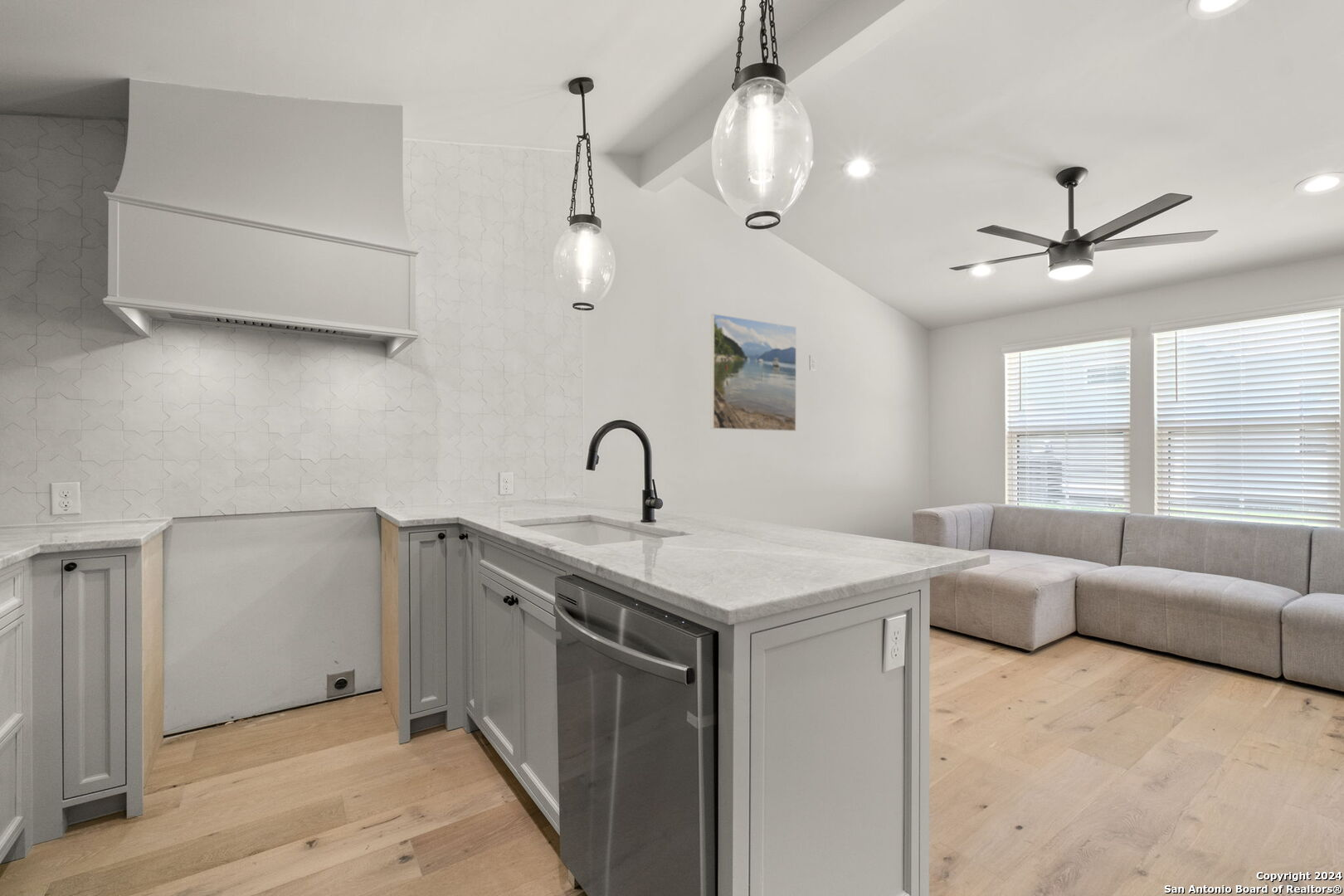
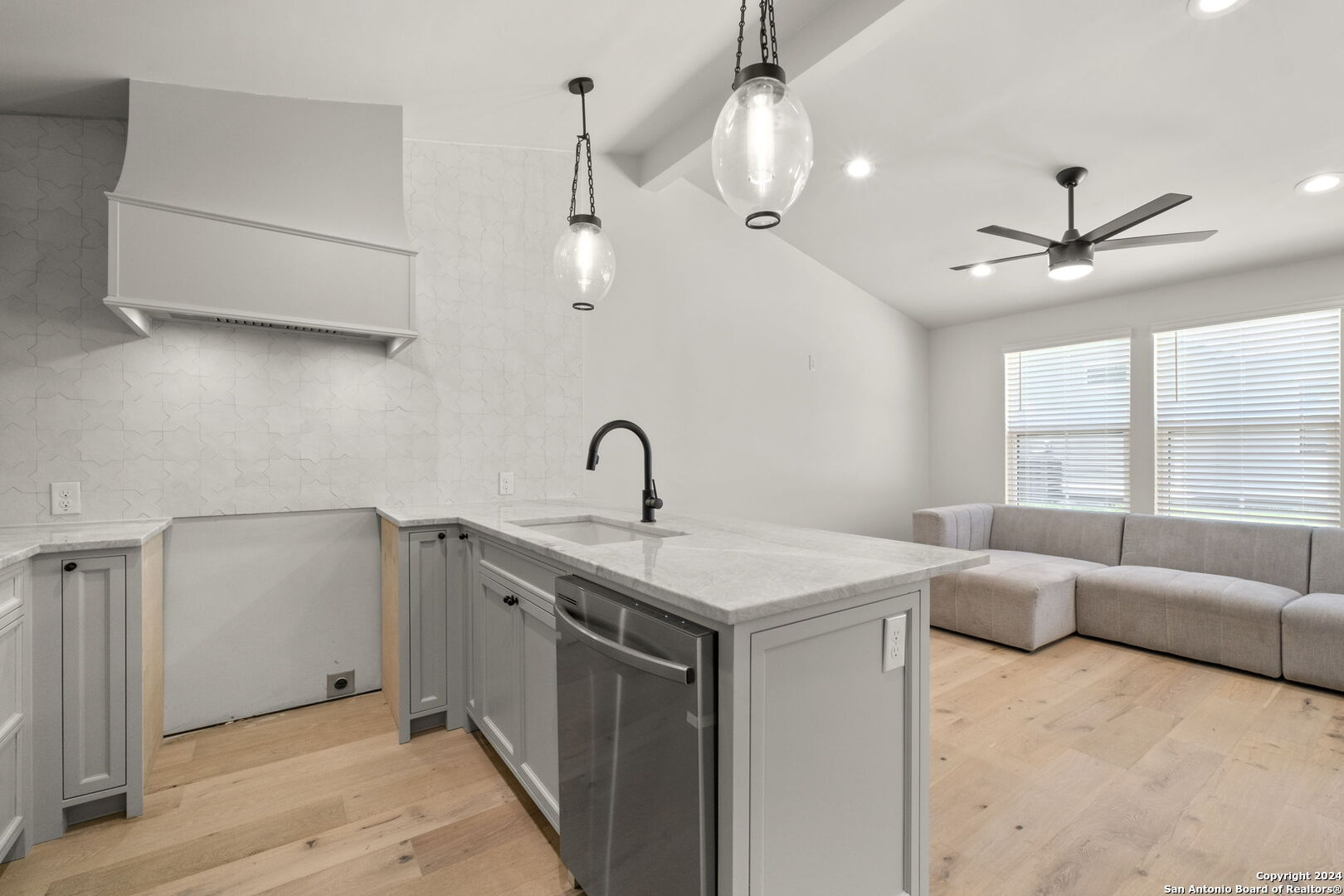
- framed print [709,313,797,432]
